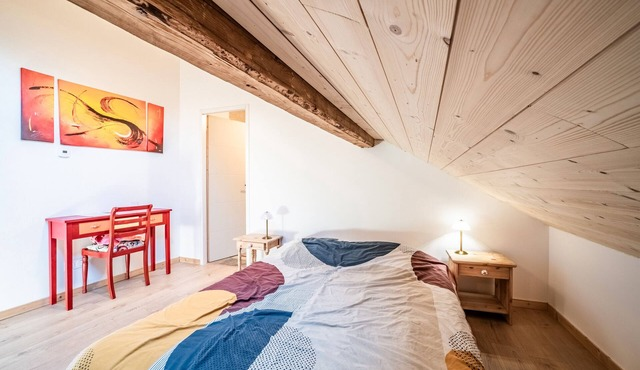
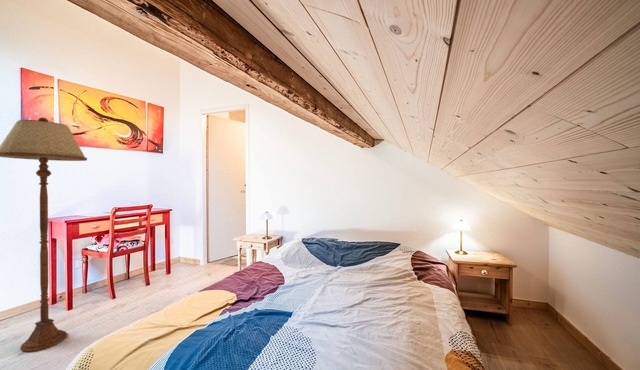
+ floor lamp [0,117,88,353]
